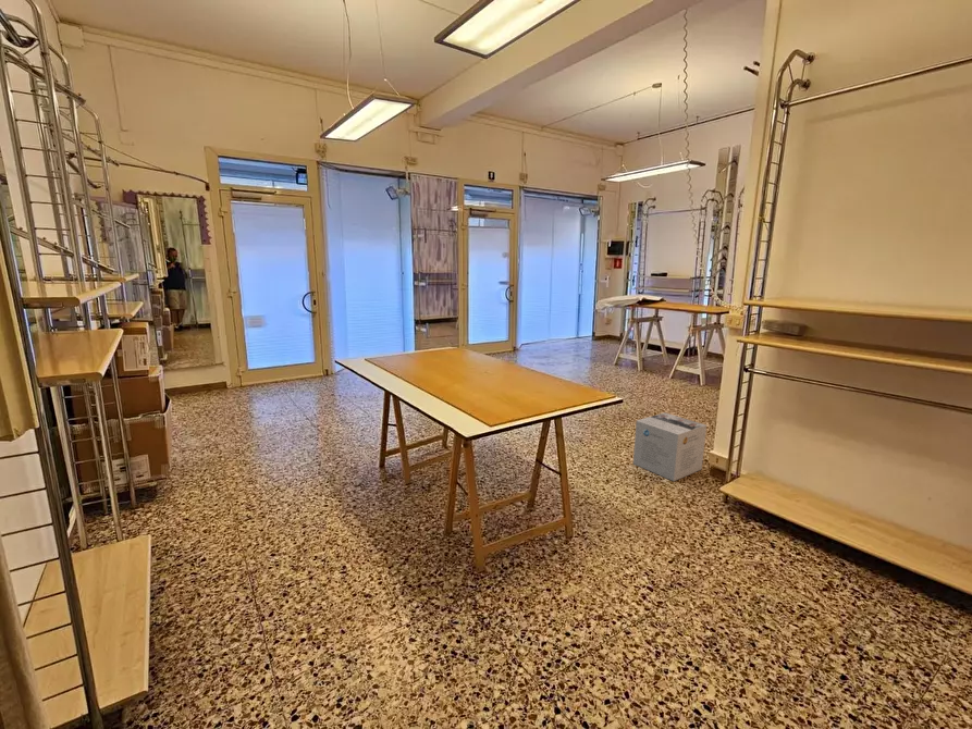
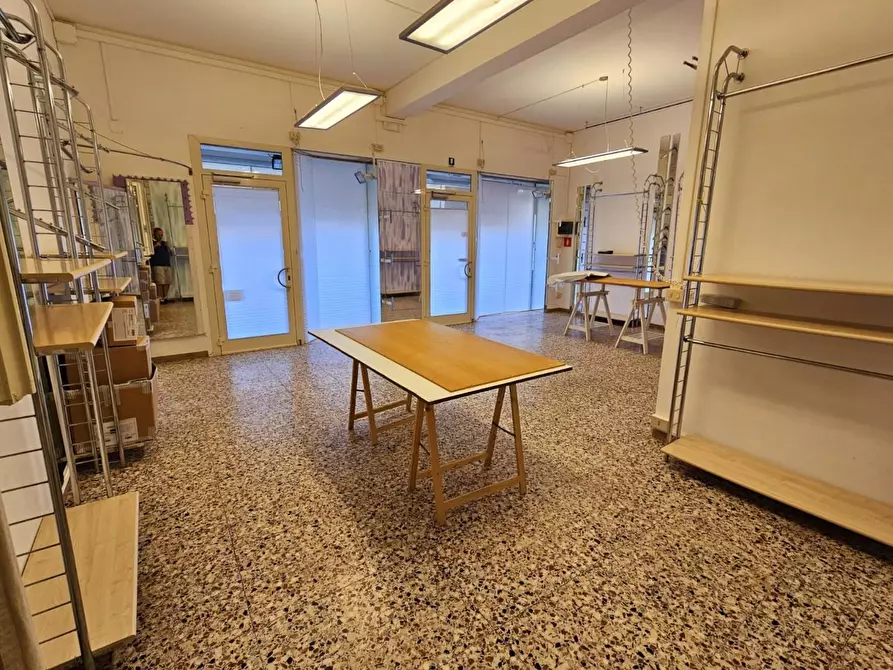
- cardboard box [632,411,708,482]
